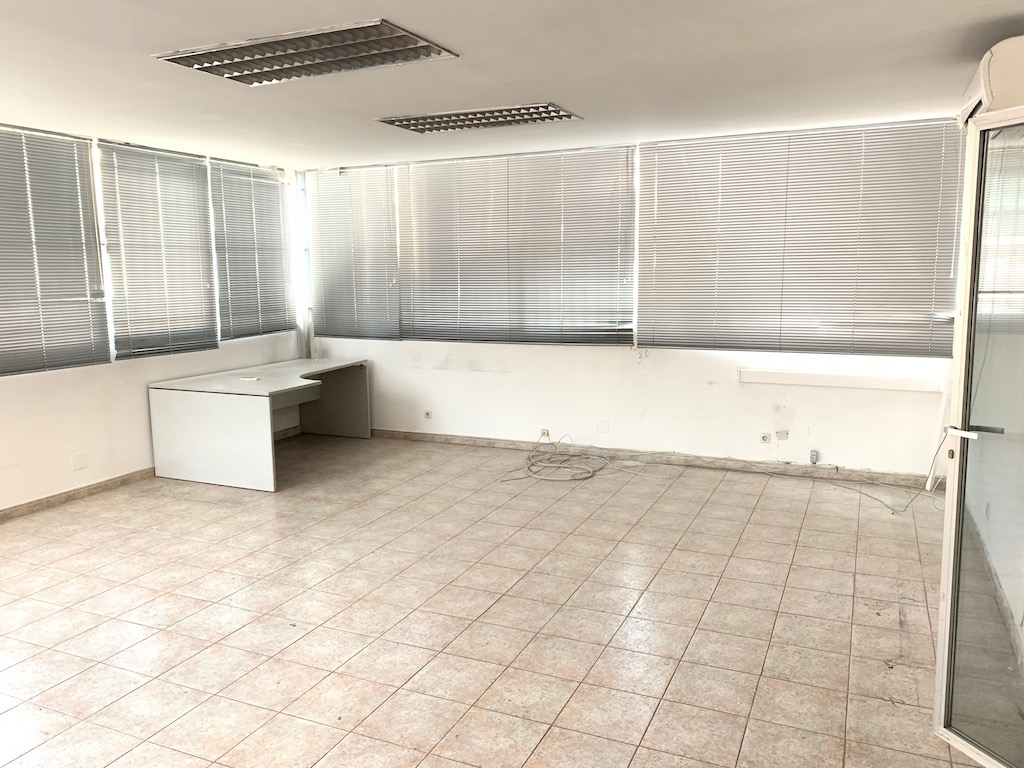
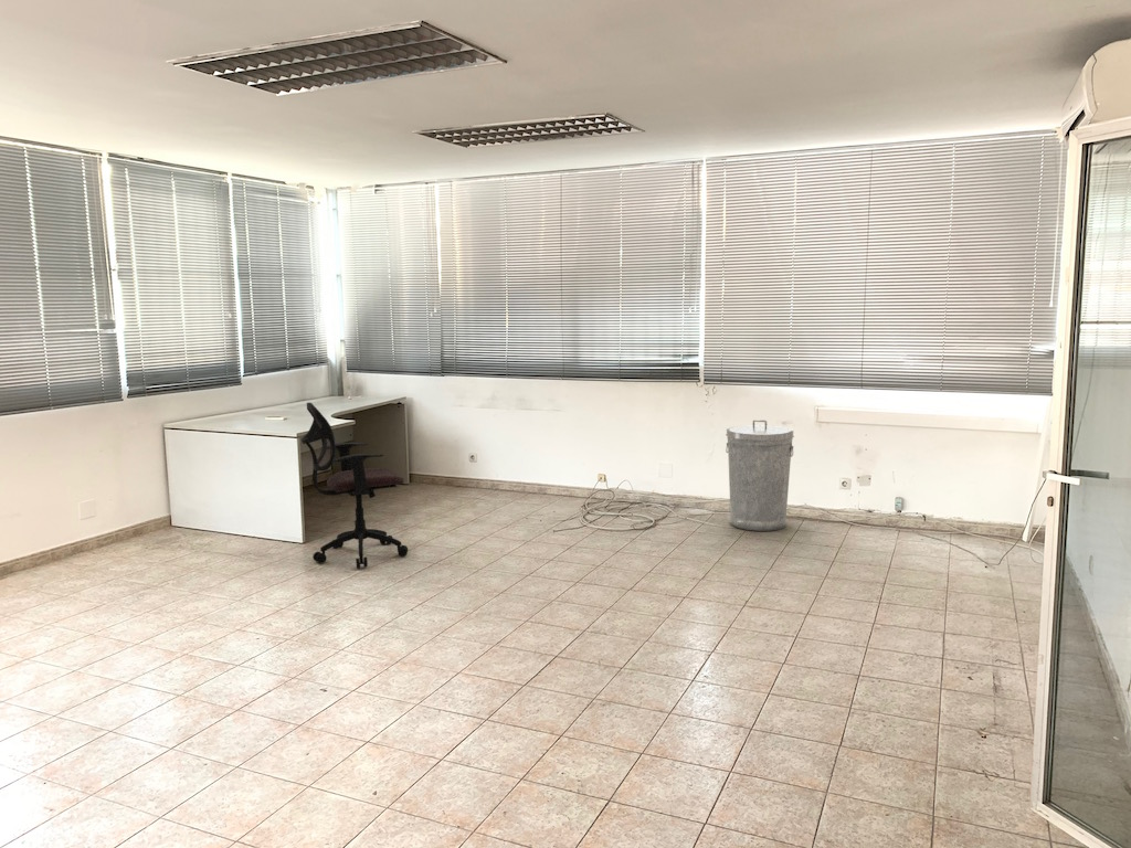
+ office chair [300,402,409,569]
+ trash can [725,418,795,532]
